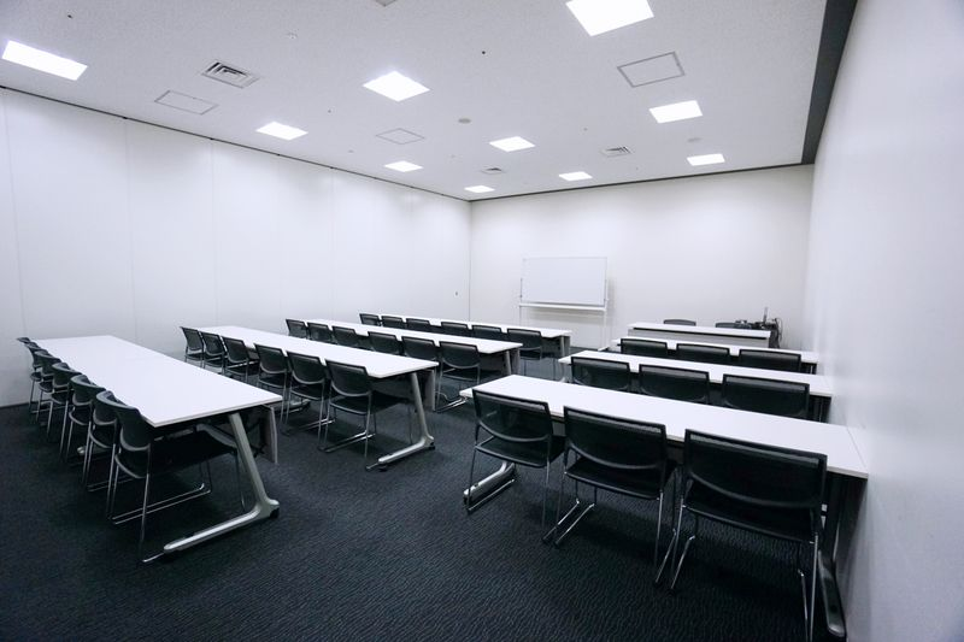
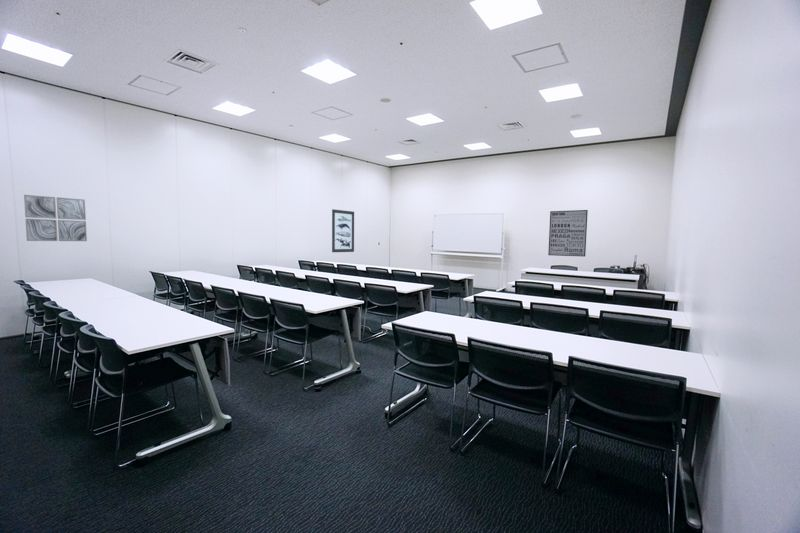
+ wall art [23,194,88,242]
+ wall art [547,209,589,258]
+ wall art [331,208,355,253]
